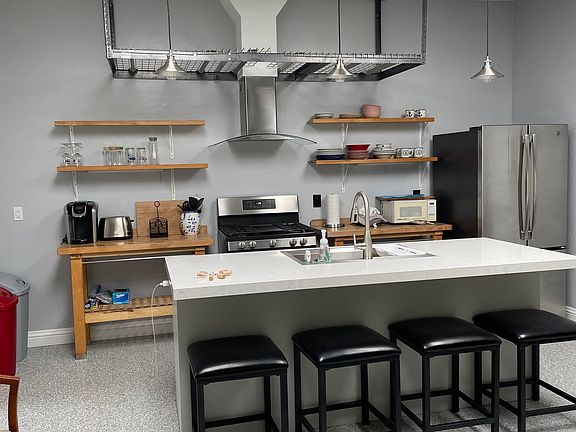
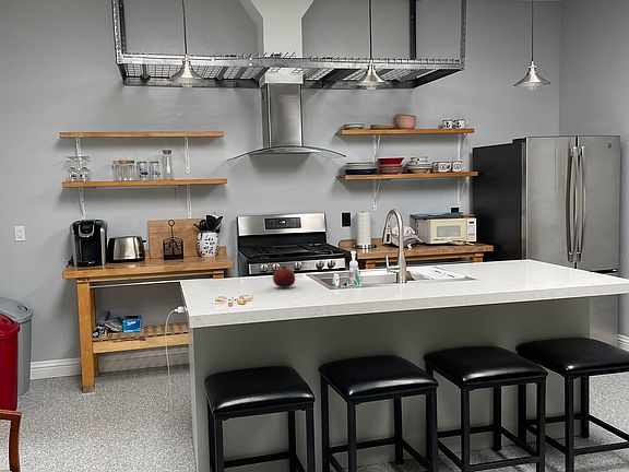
+ fruit [272,264,296,288]
